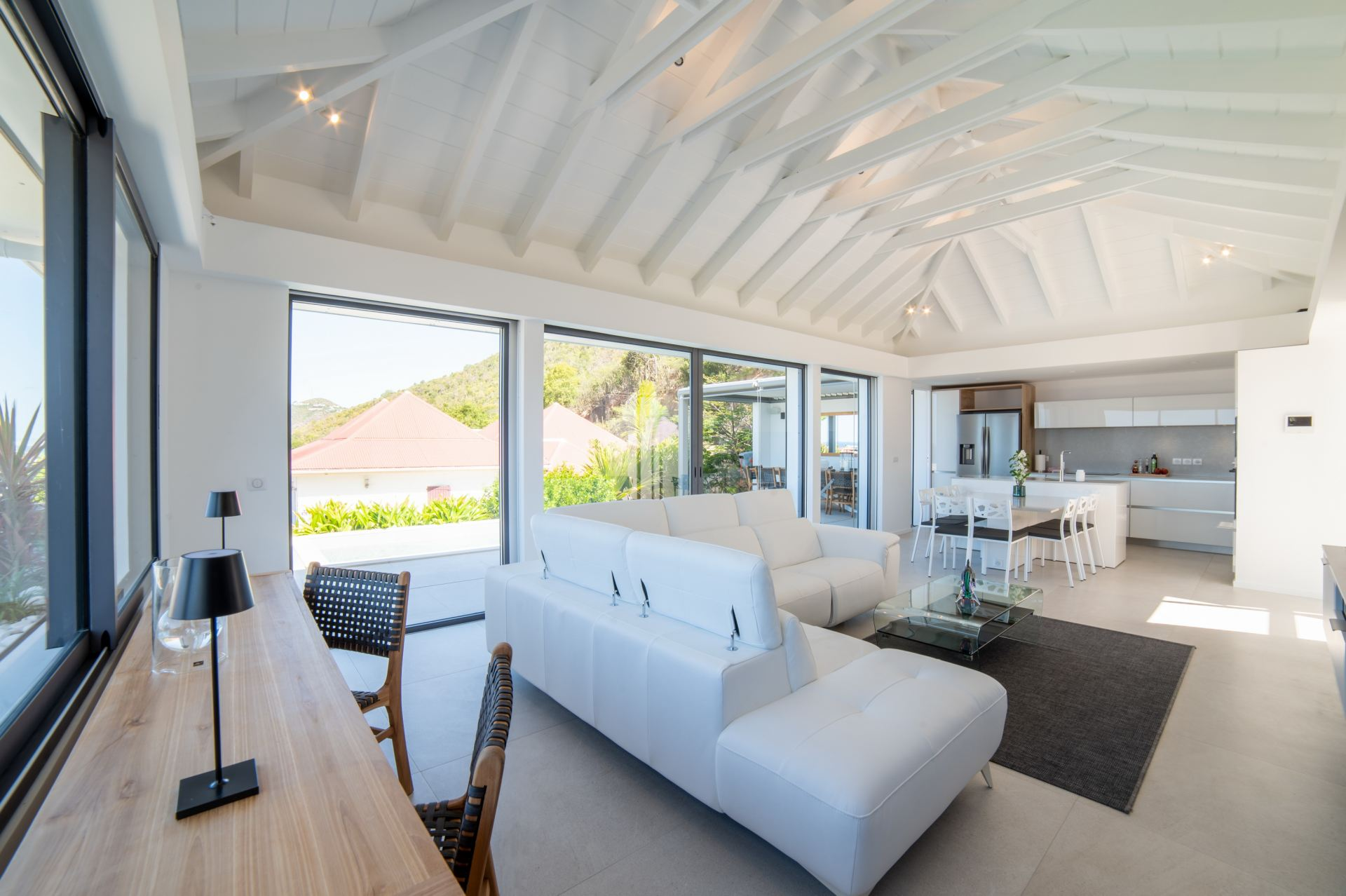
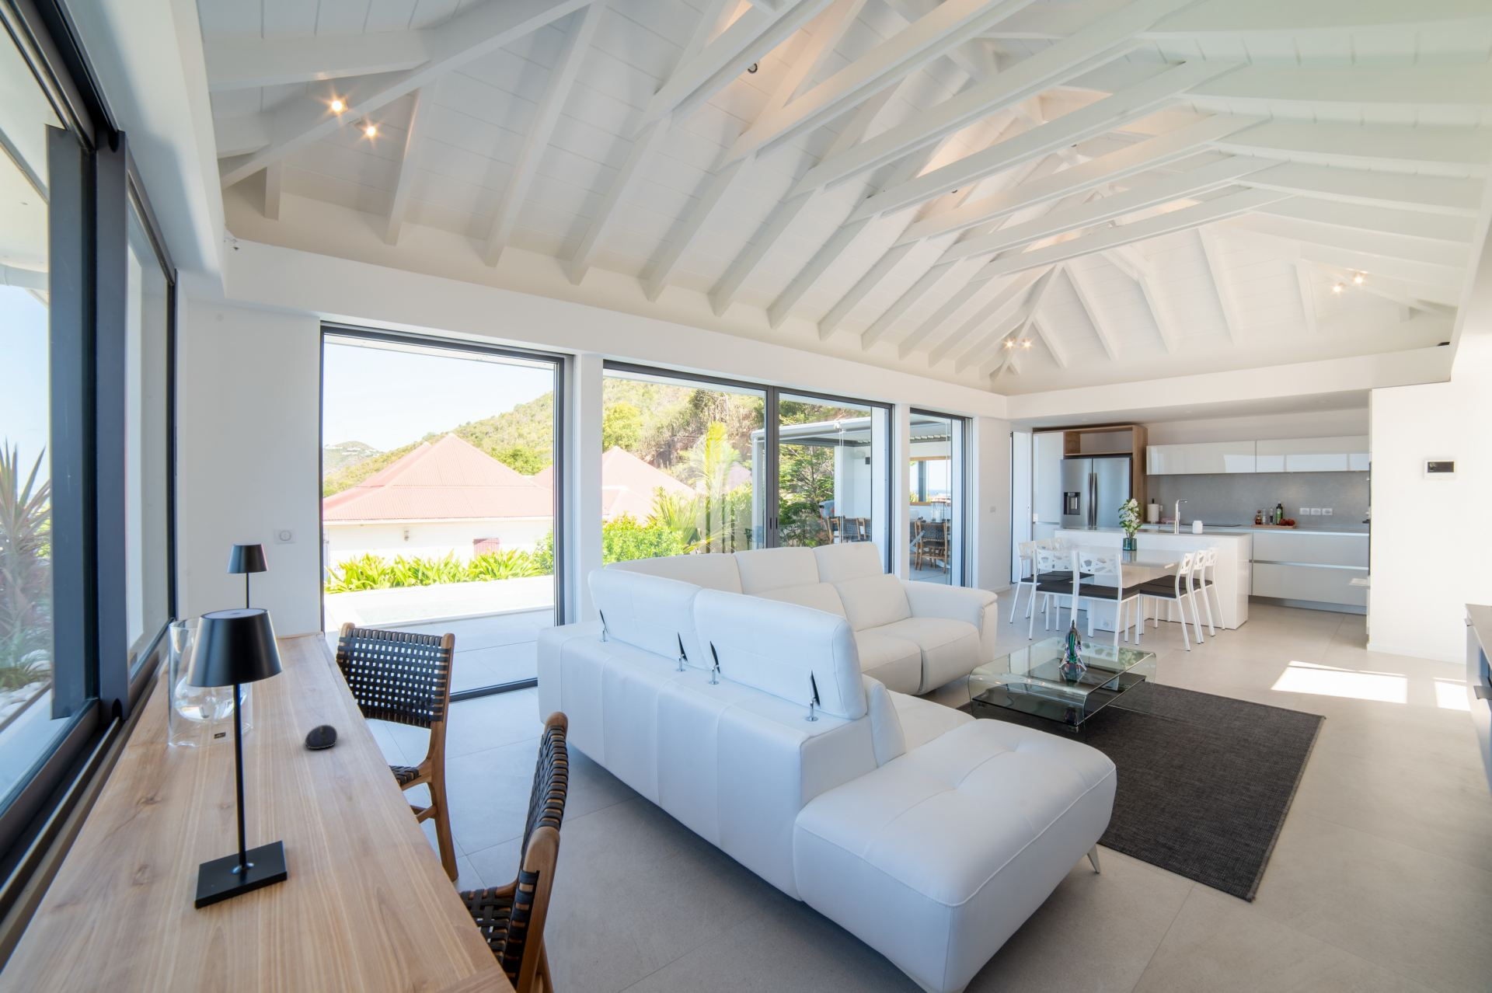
+ computer mouse [304,724,338,750]
